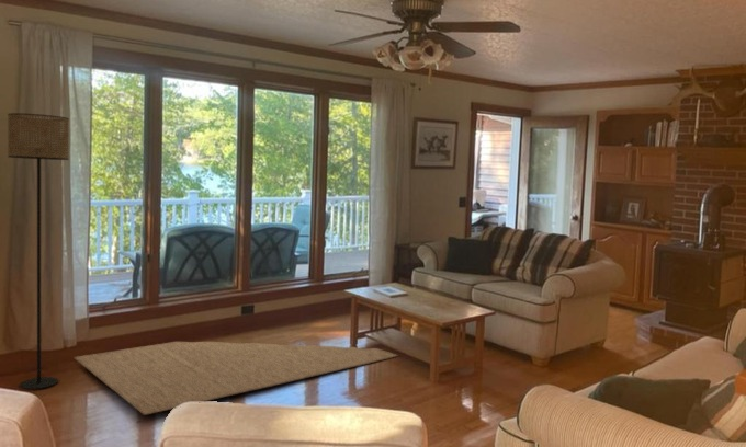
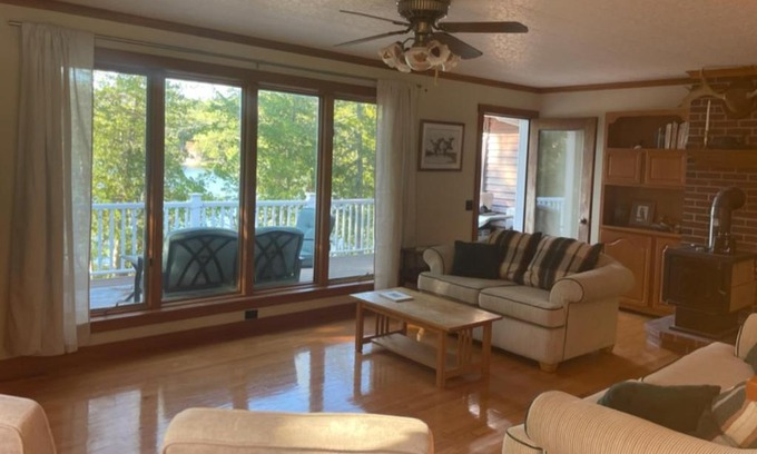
- rug [72,341,399,416]
- floor lamp [7,112,70,390]
